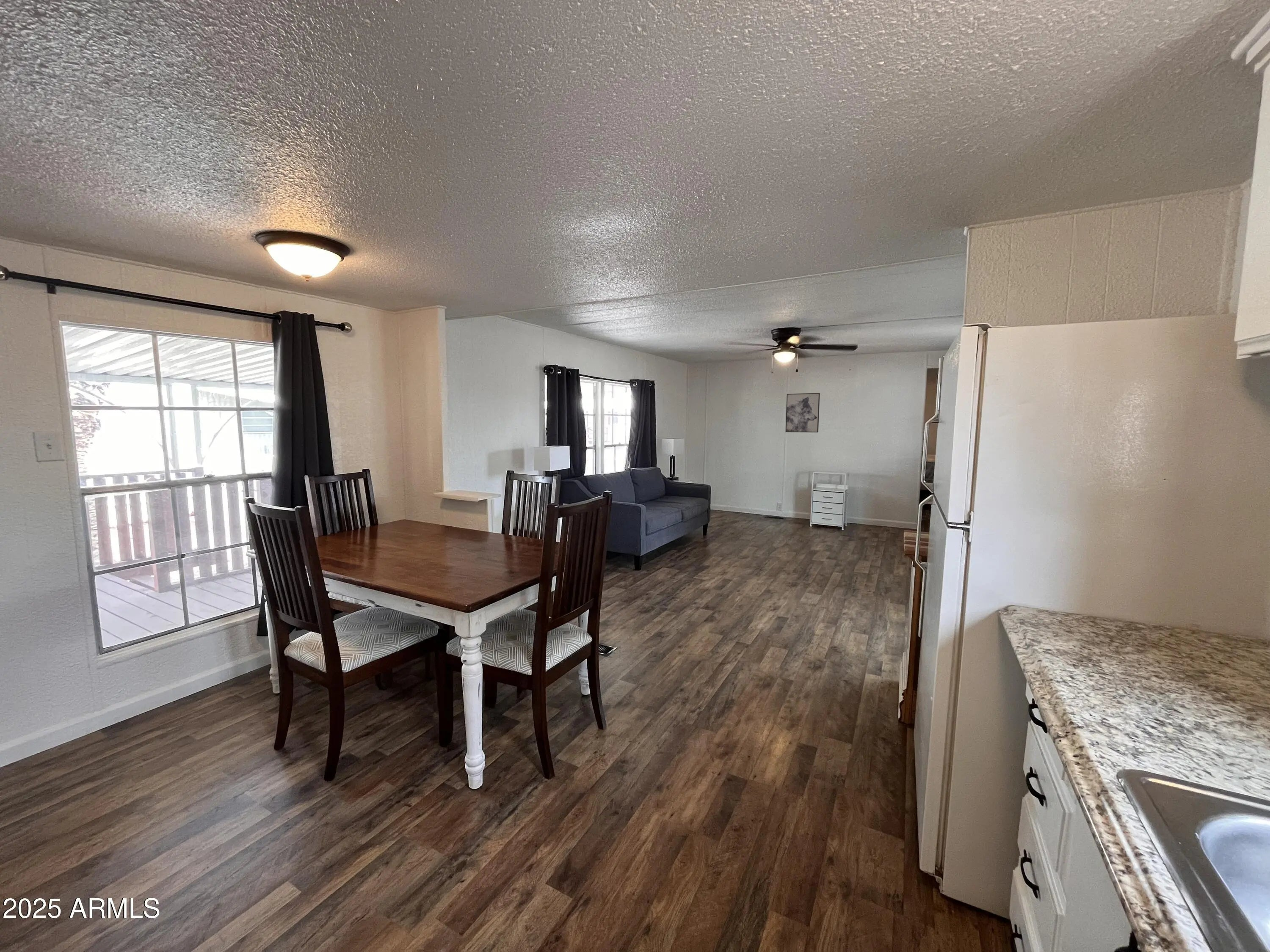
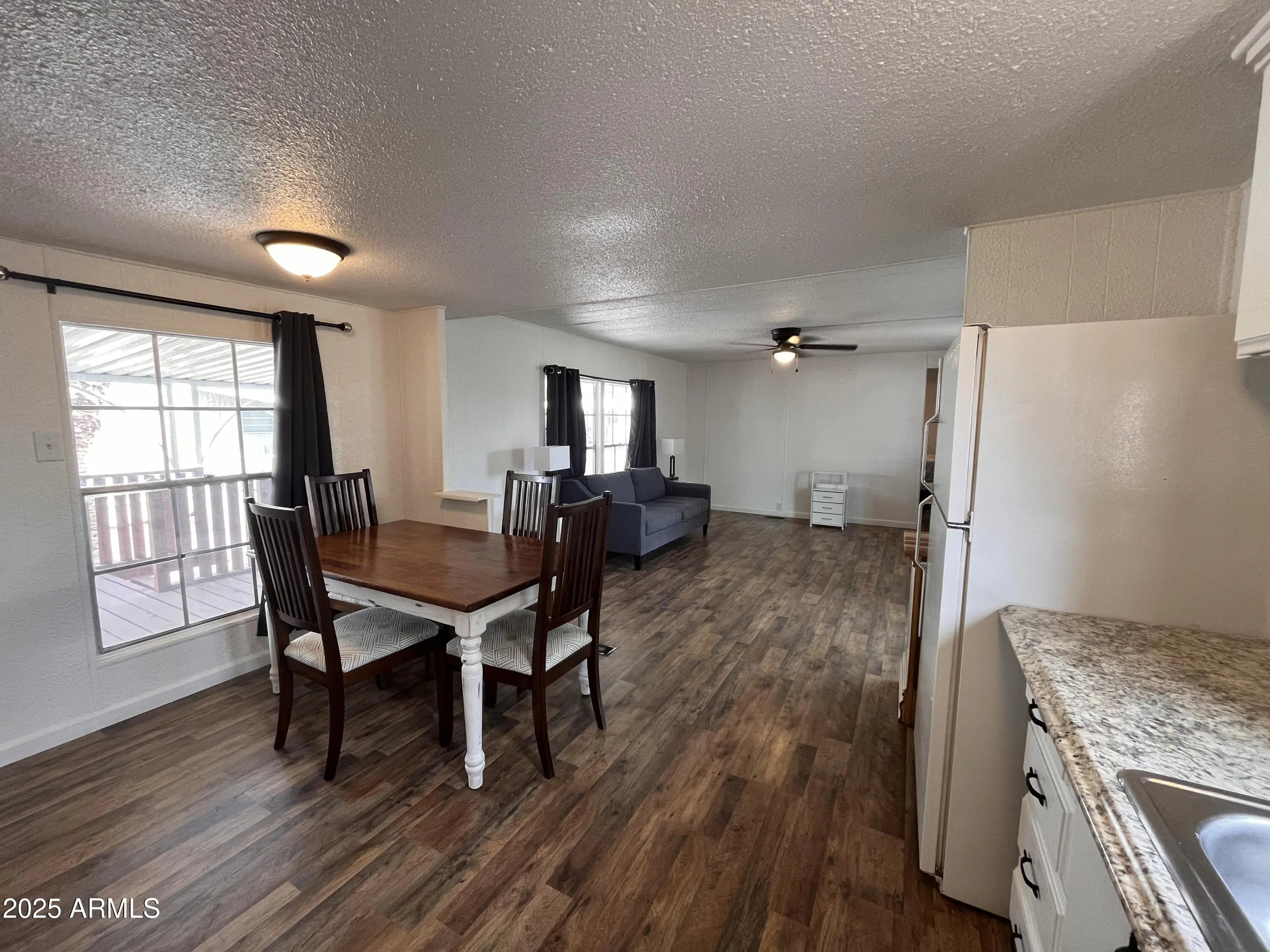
- wall art [785,393,820,433]
